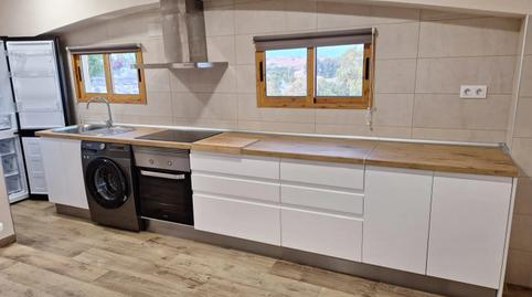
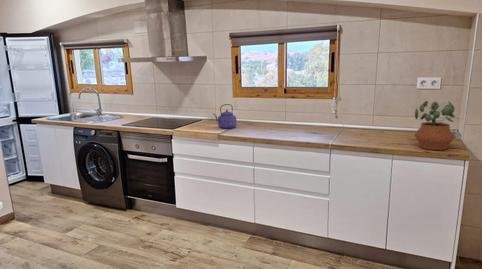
+ kettle [212,103,237,129]
+ potted plant [413,100,456,151]
